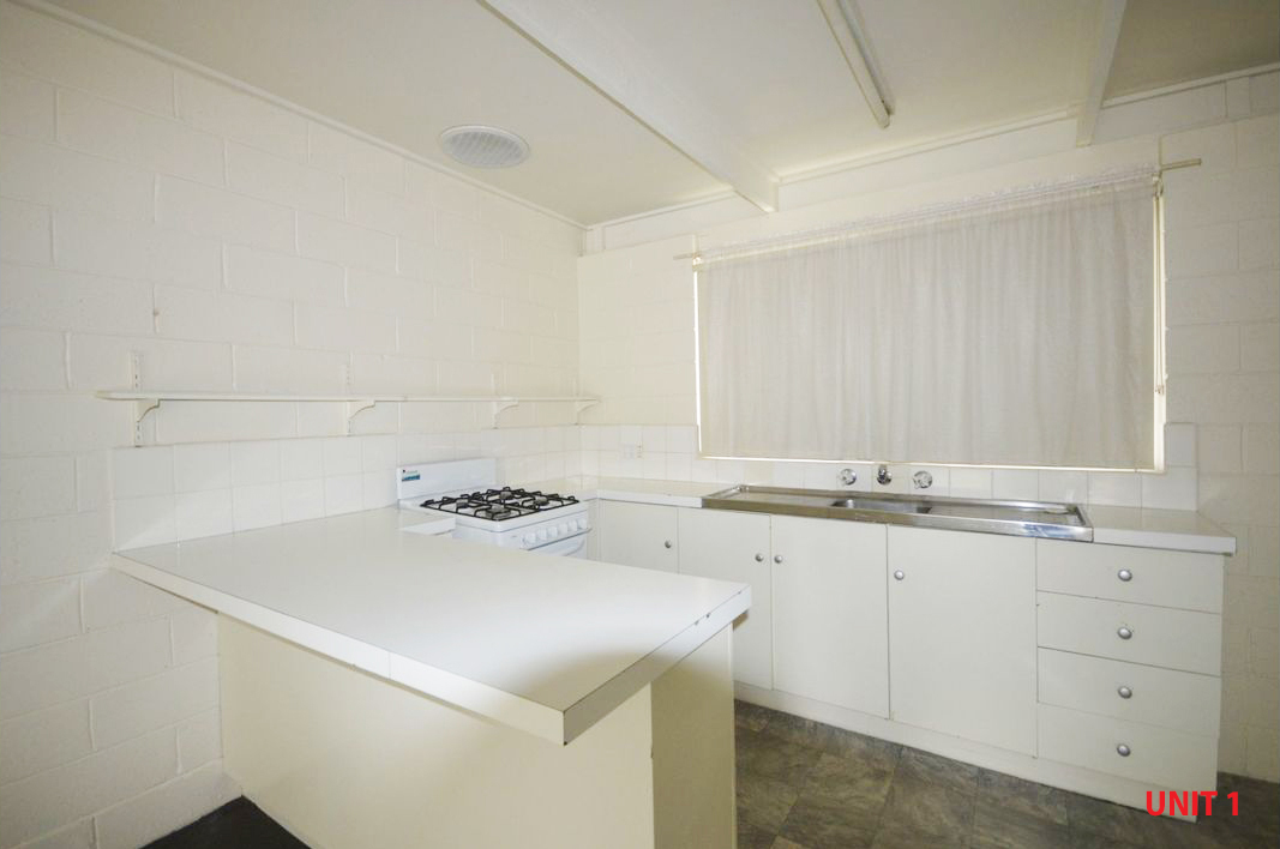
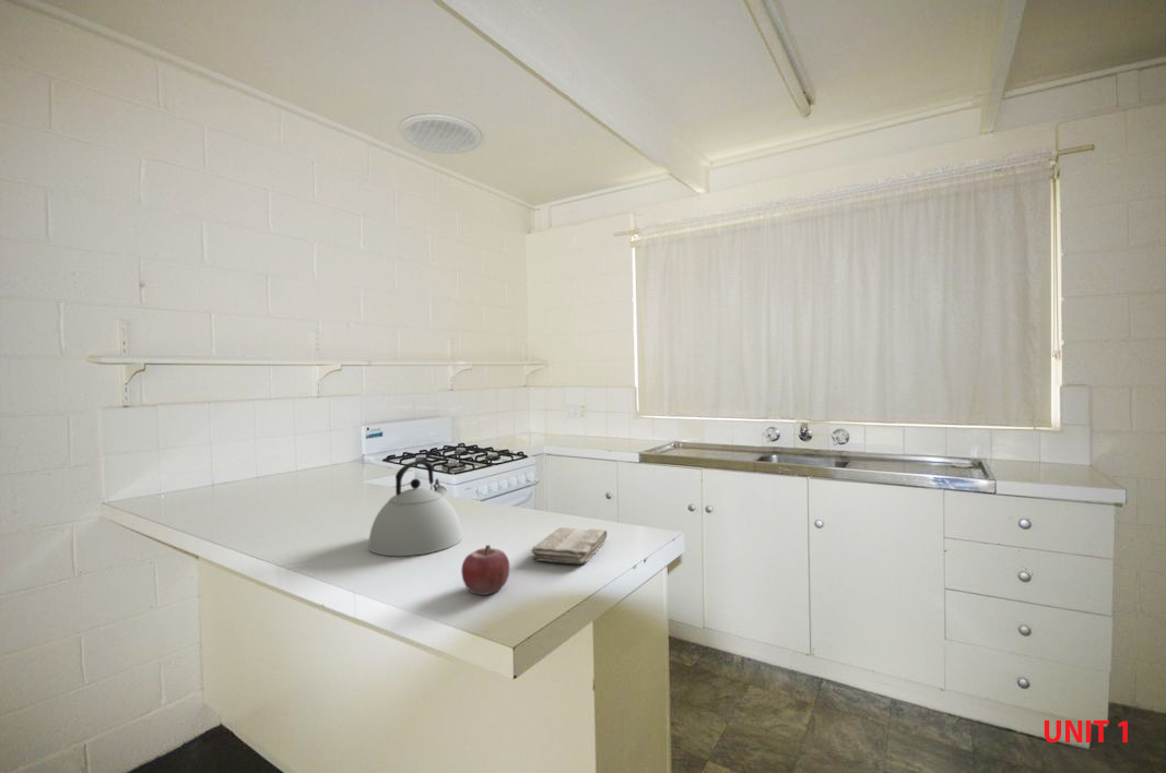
+ kettle [367,460,463,557]
+ fruit [460,544,511,596]
+ washcloth [530,526,608,564]
